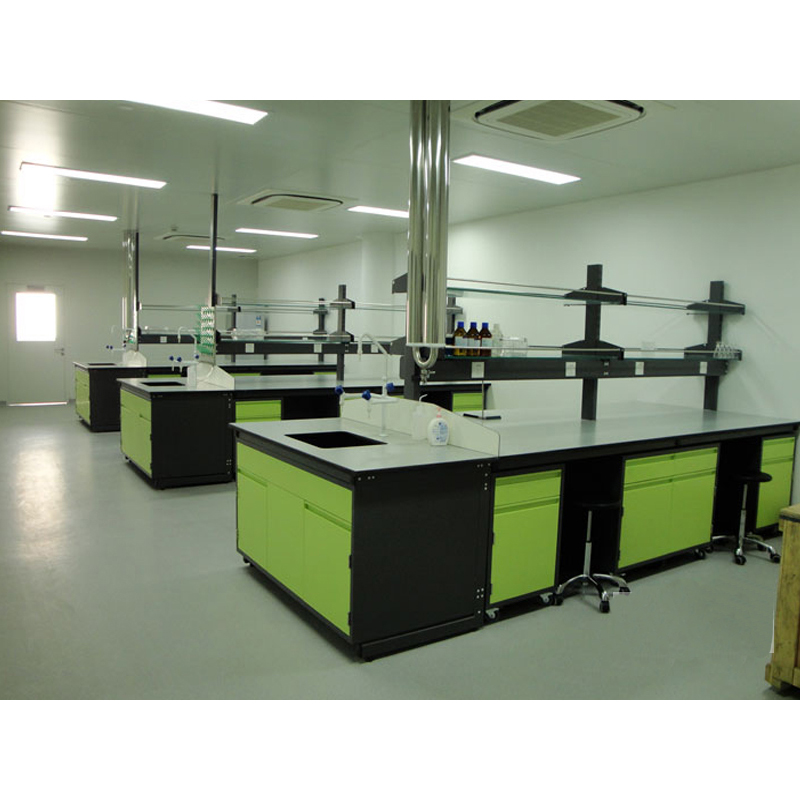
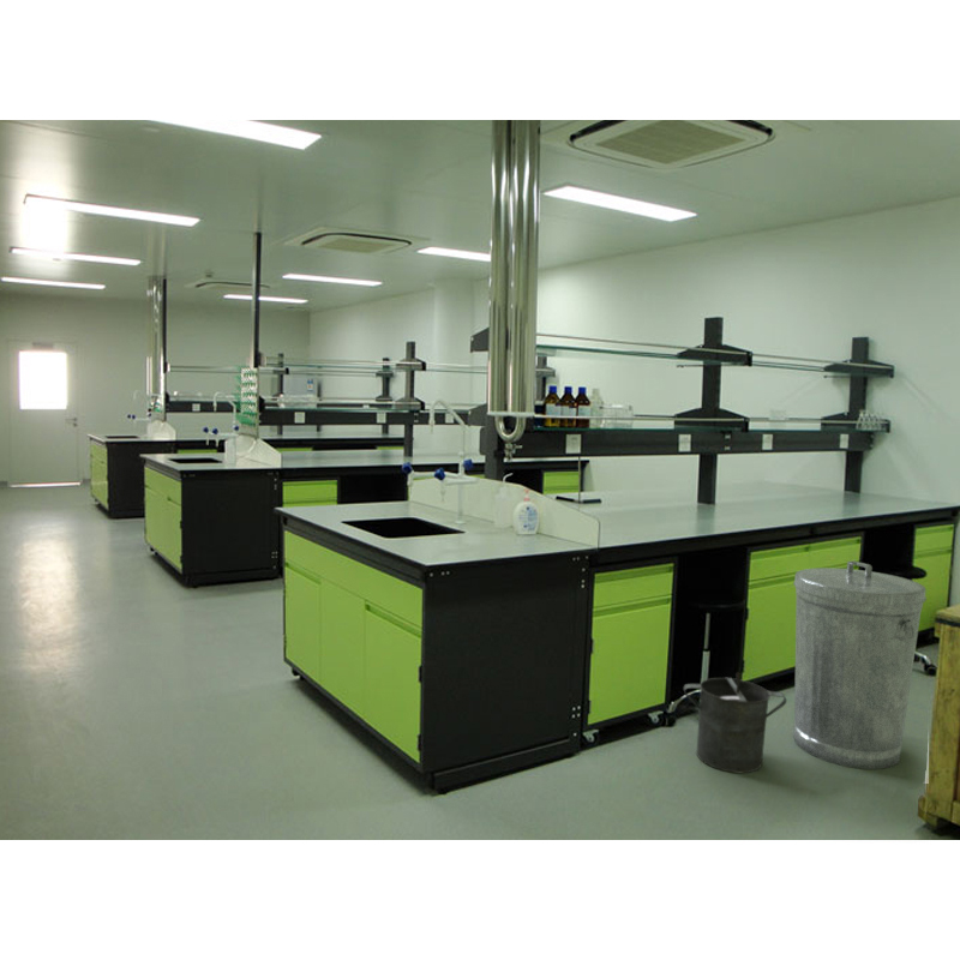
+ bucket [683,671,787,774]
+ trash can [792,559,928,770]
